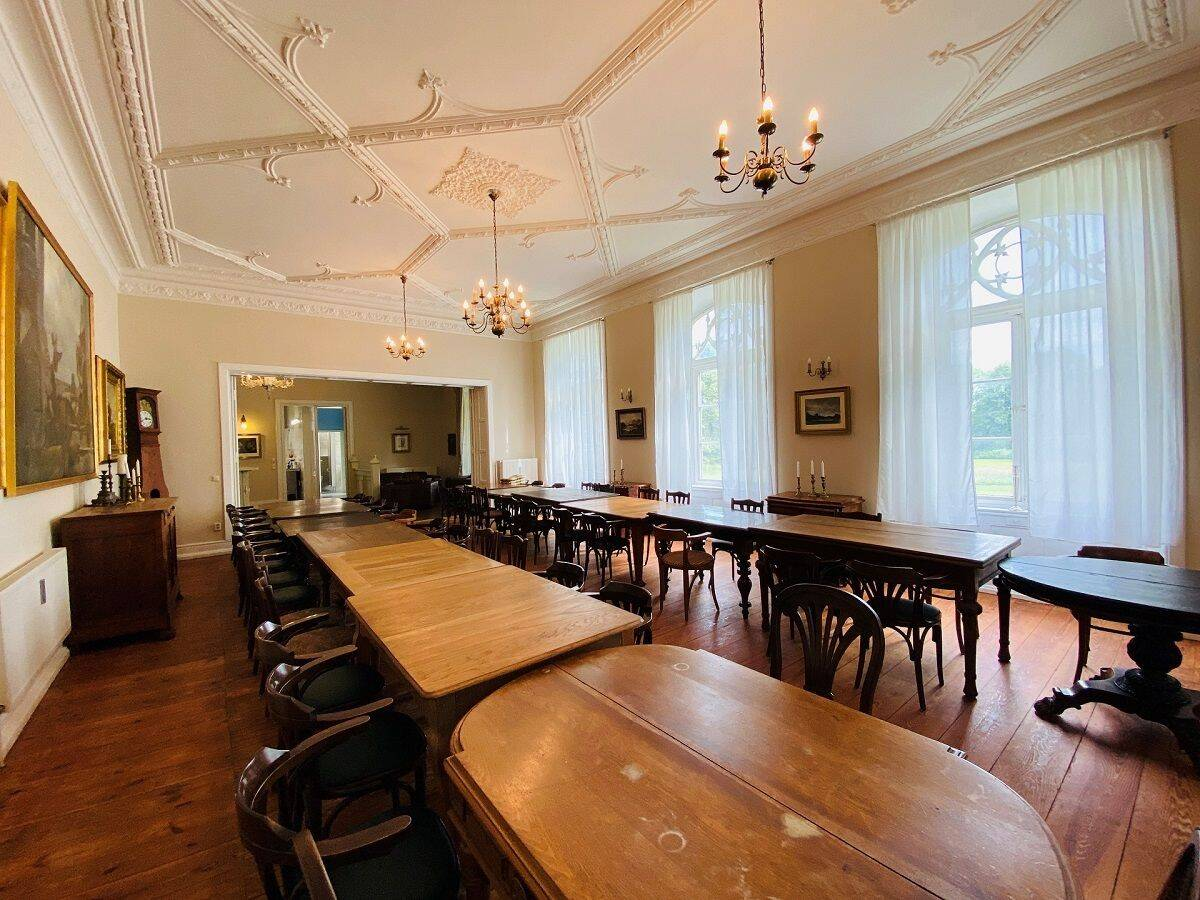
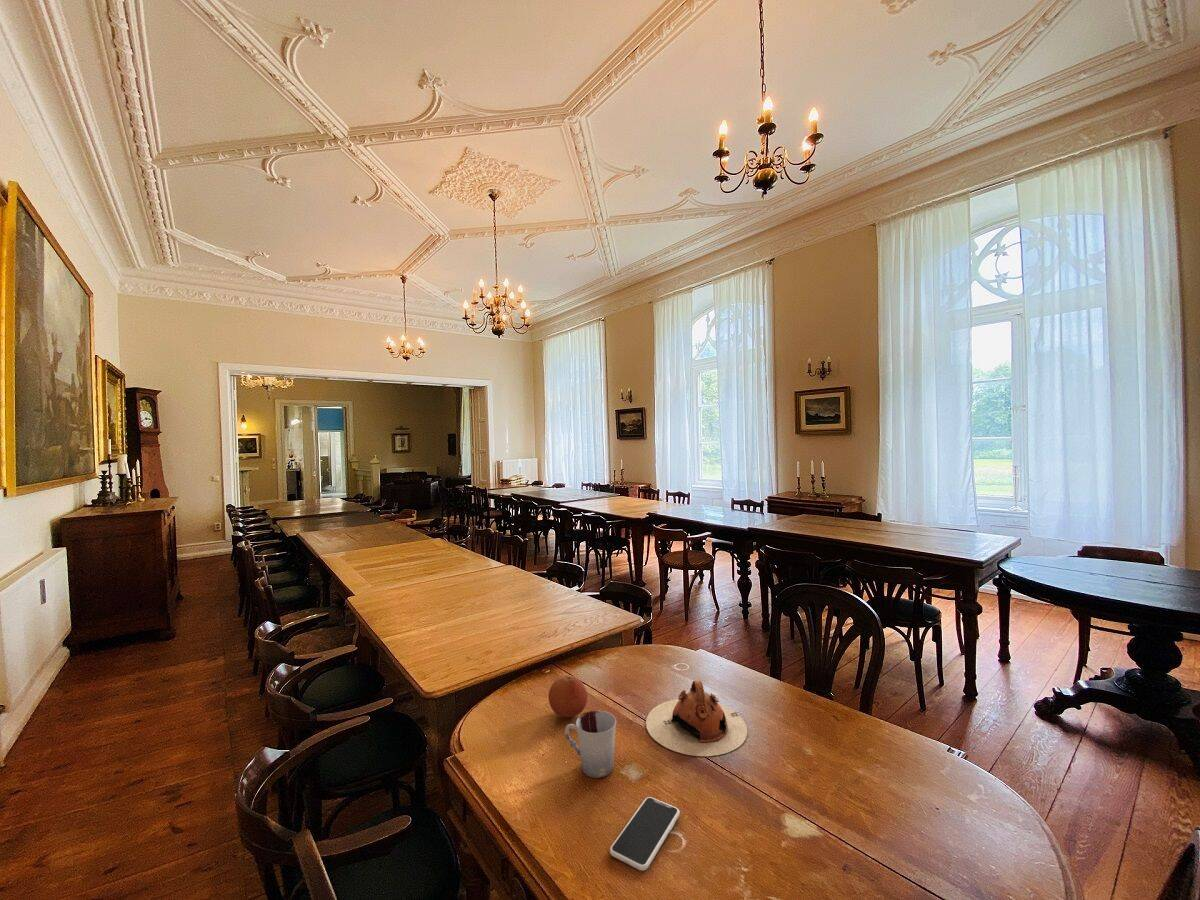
+ smartphone [609,796,681,872]
+ cup [564,710,617,779]
+ fruit [548,674,589,719]
+ teapot [645,680,748,757]
